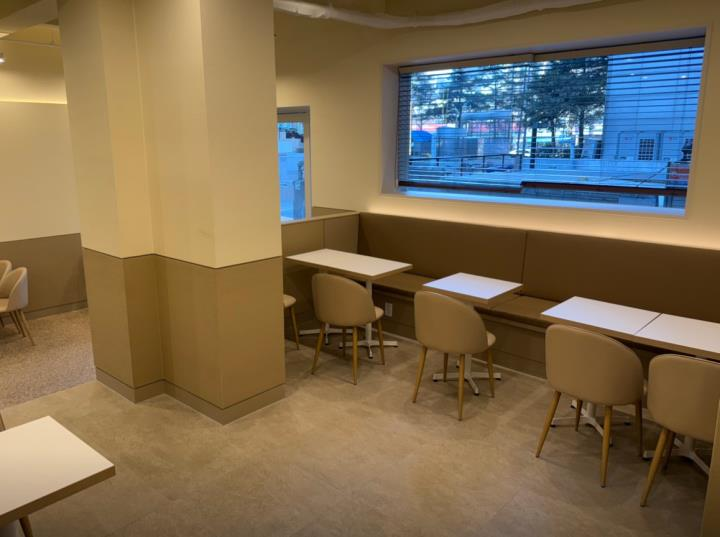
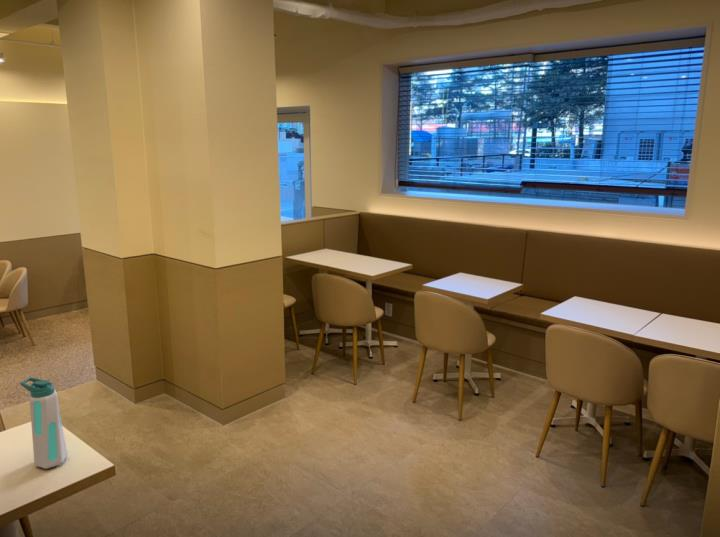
+ water bottle [19,376,69,470]
